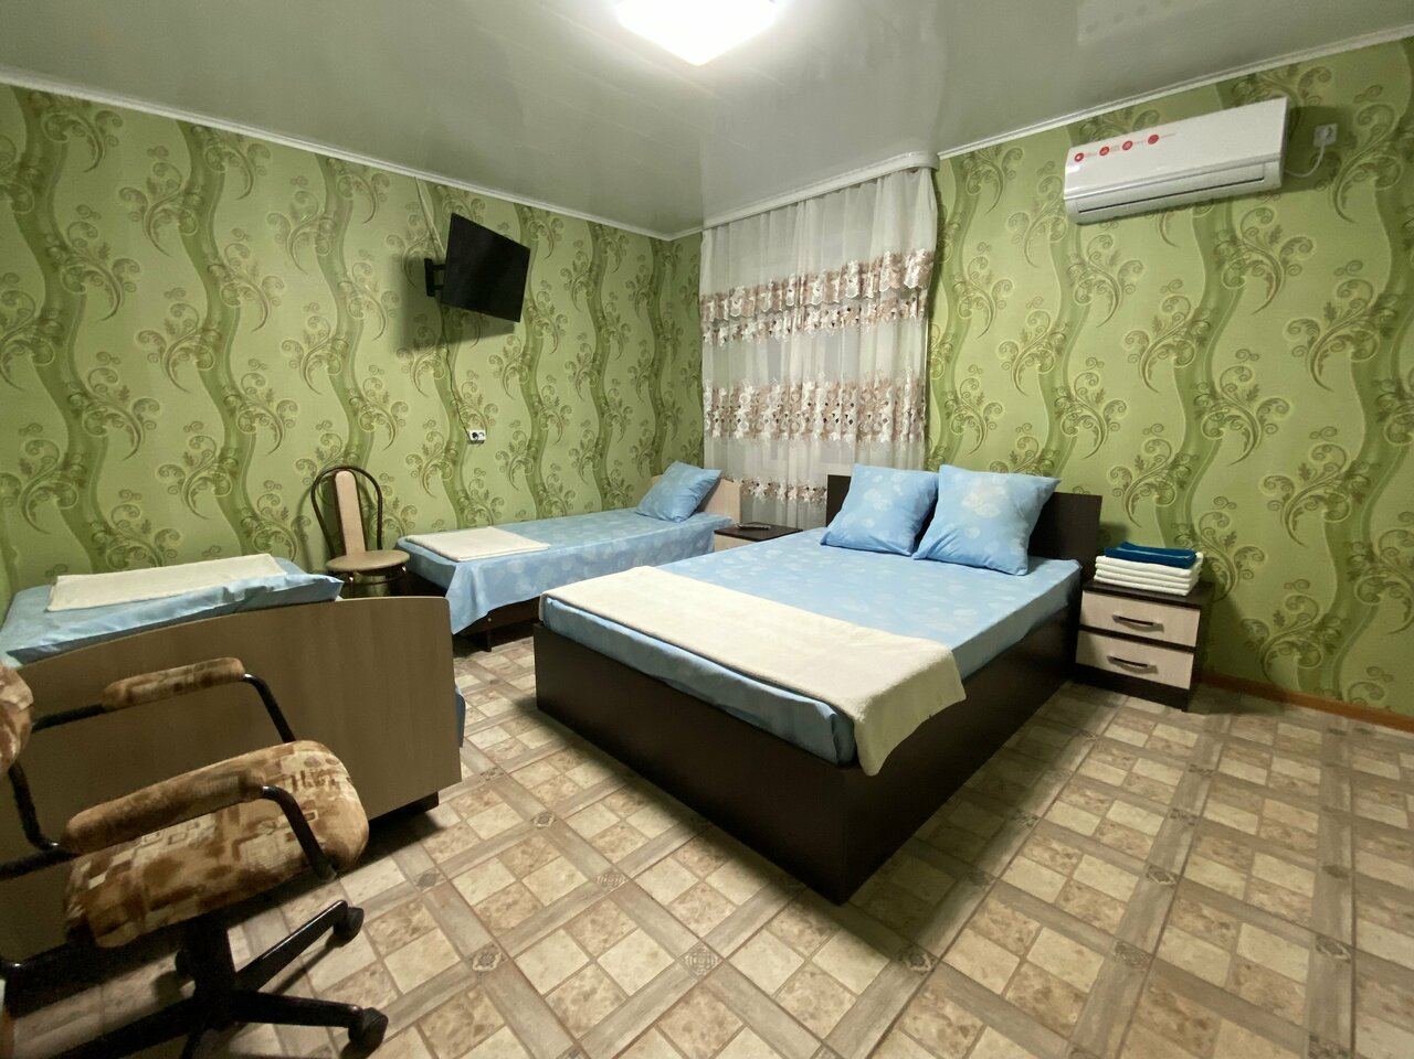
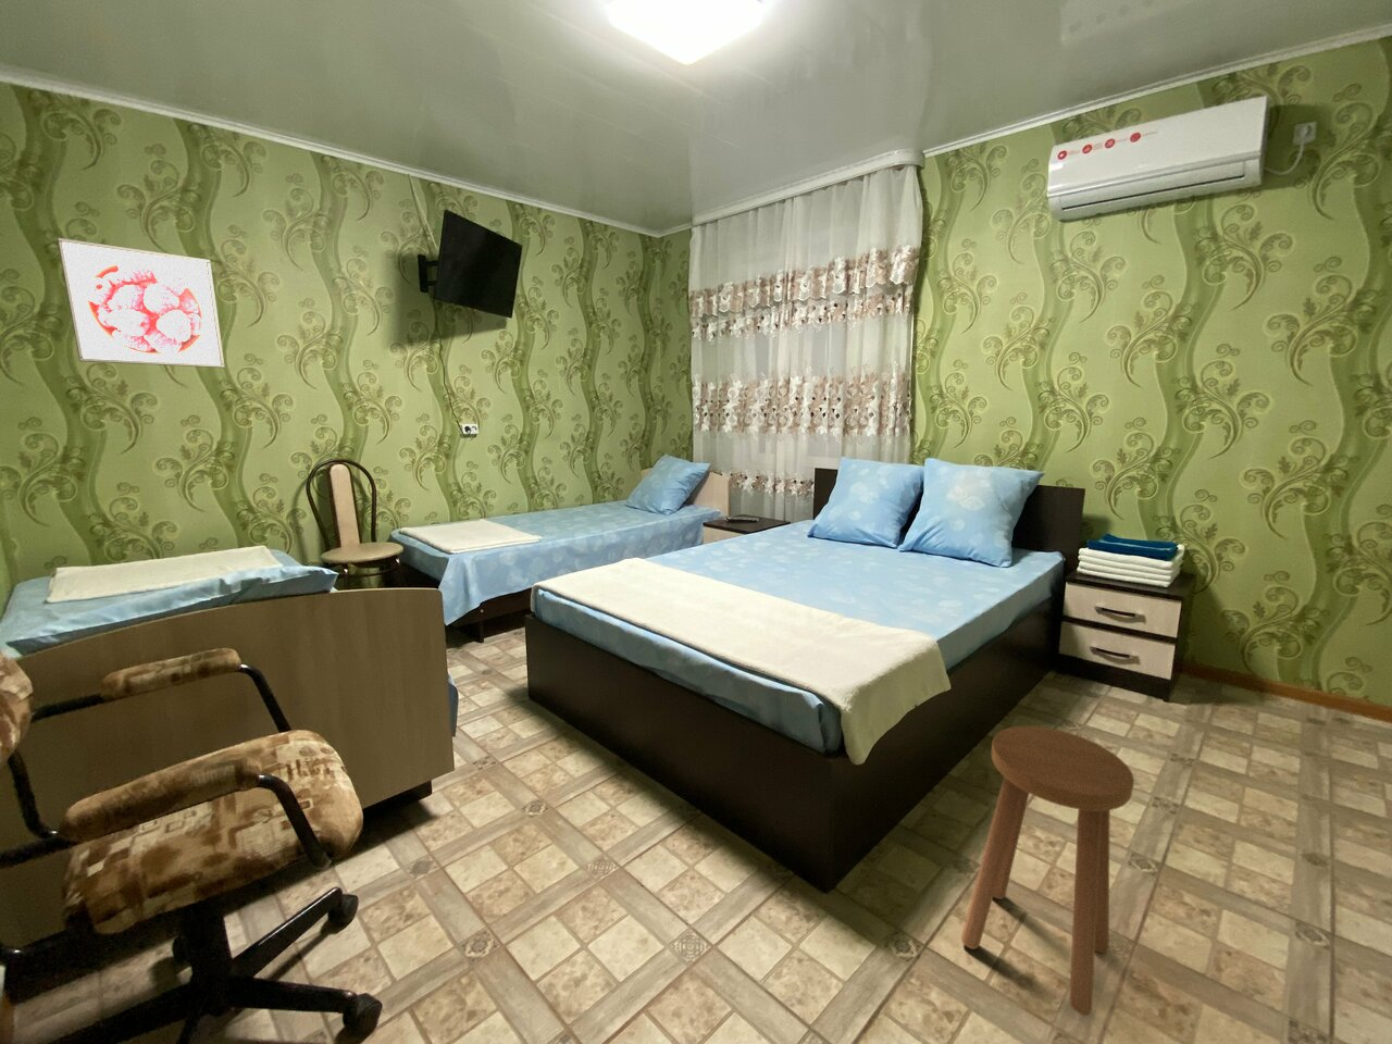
+ stool [960,725,1136,1017]
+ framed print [57,237,226,368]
